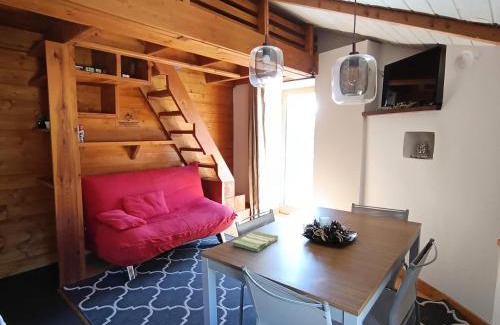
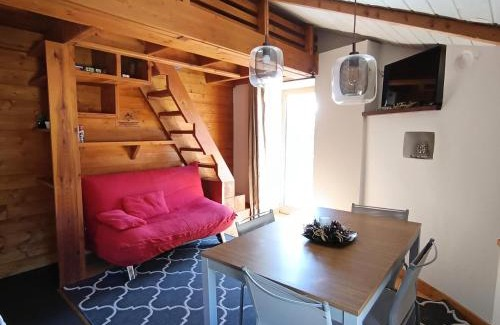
- dish towel [231,230,279,253]
